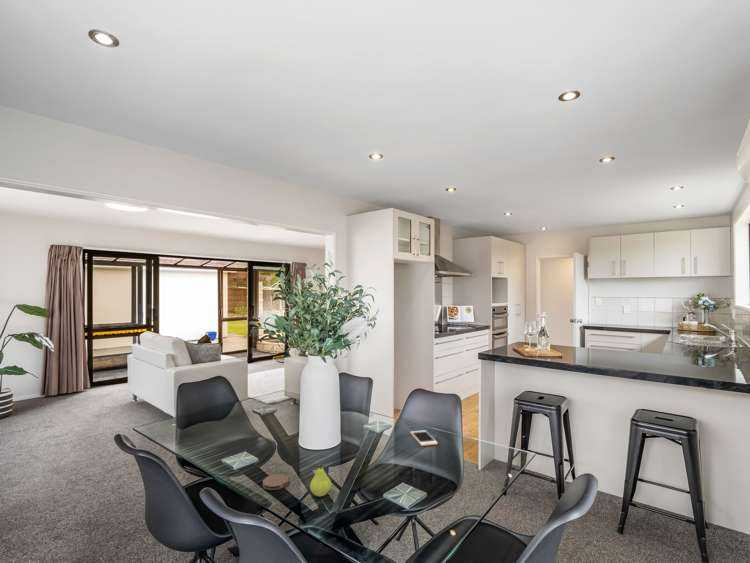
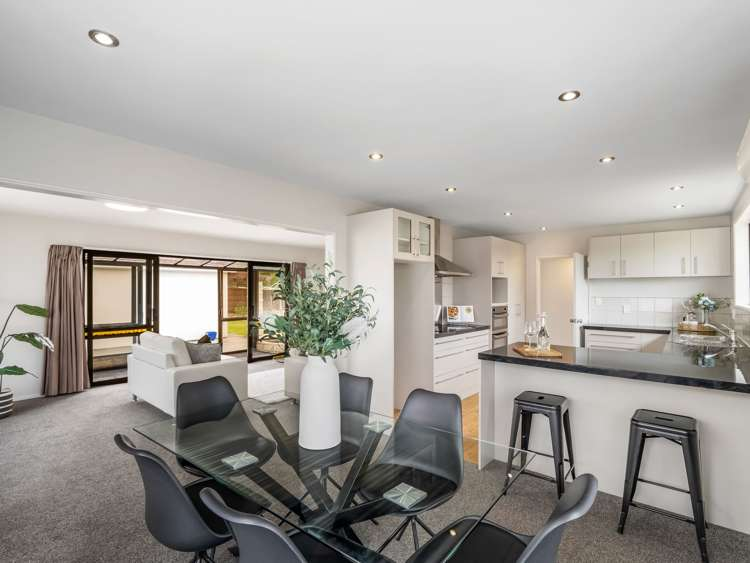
- fruit [309,463,332,497]
- cell phone [410,429,438,447]
- coaster [262,473,289,491]
